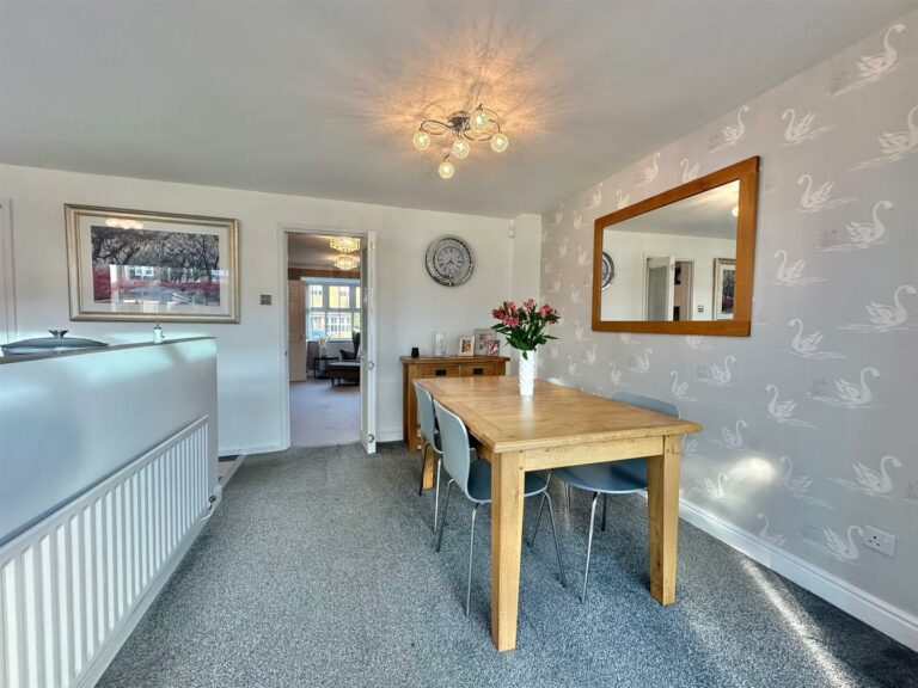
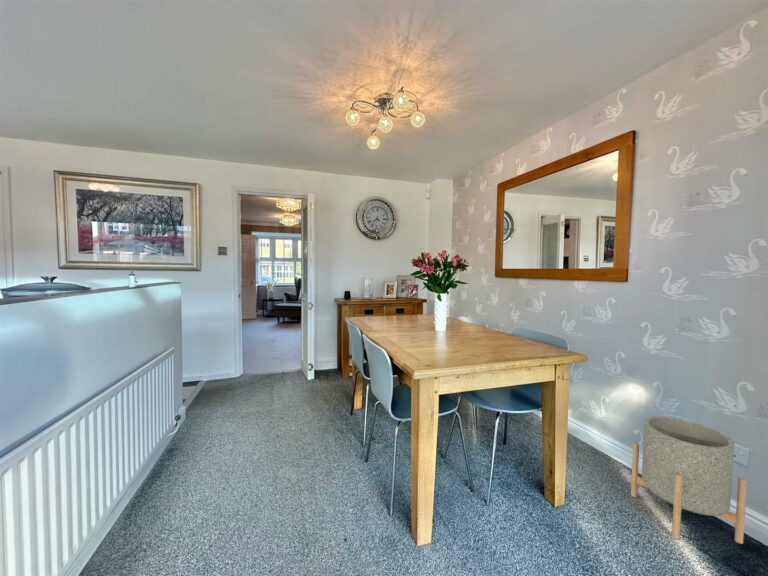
+ planter [630,415,748,545]
